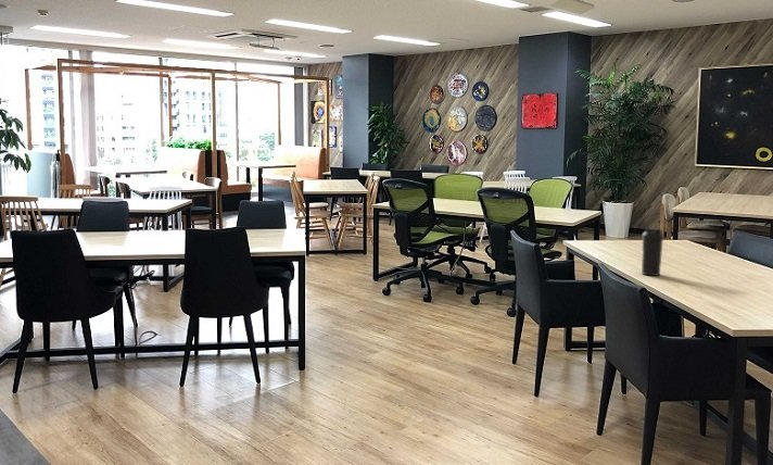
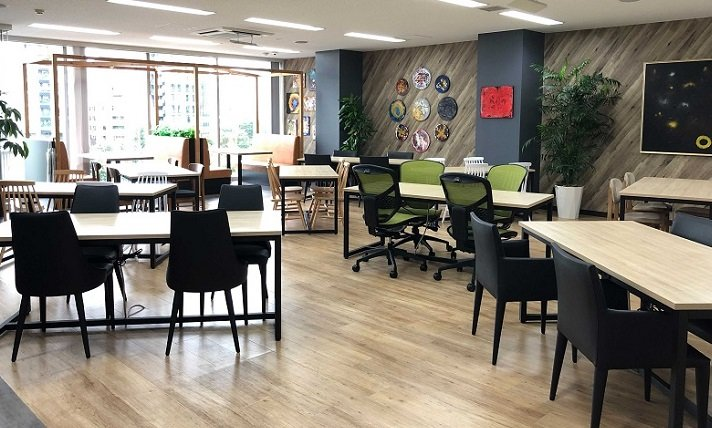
- water bottle [641,227,664,277]
